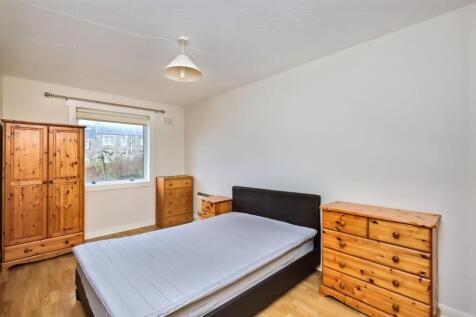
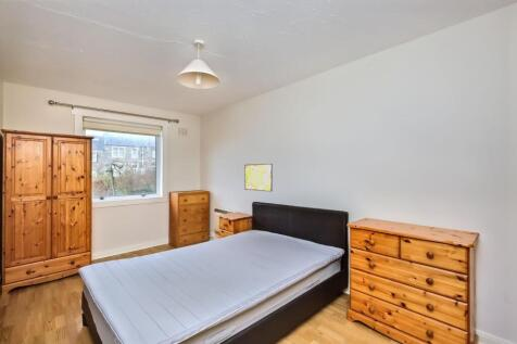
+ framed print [243,163,274,192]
